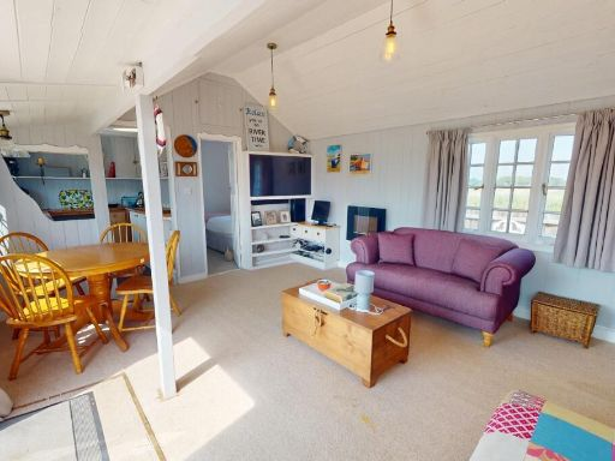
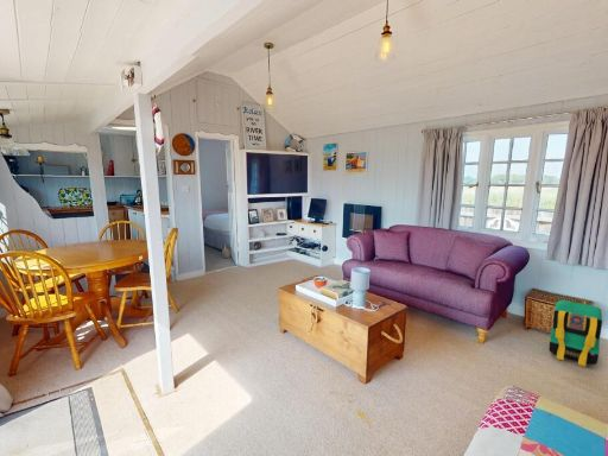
+ backpack [547,298,603,368]
